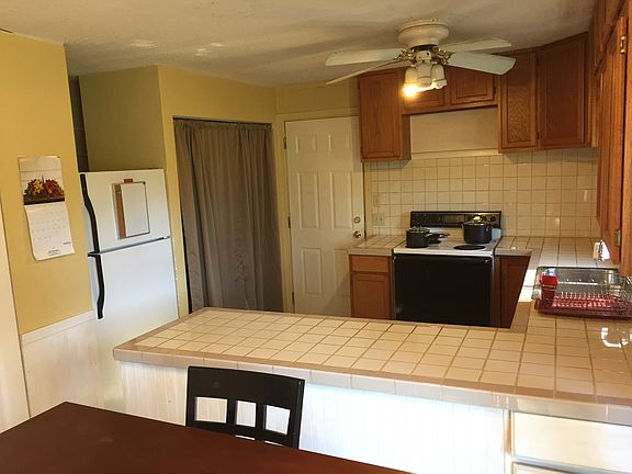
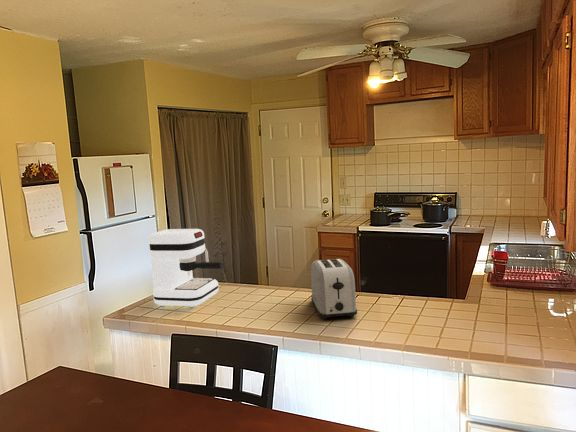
+ coffee maker [147,228,224,309]
+ toaster [310,257,358,320]
